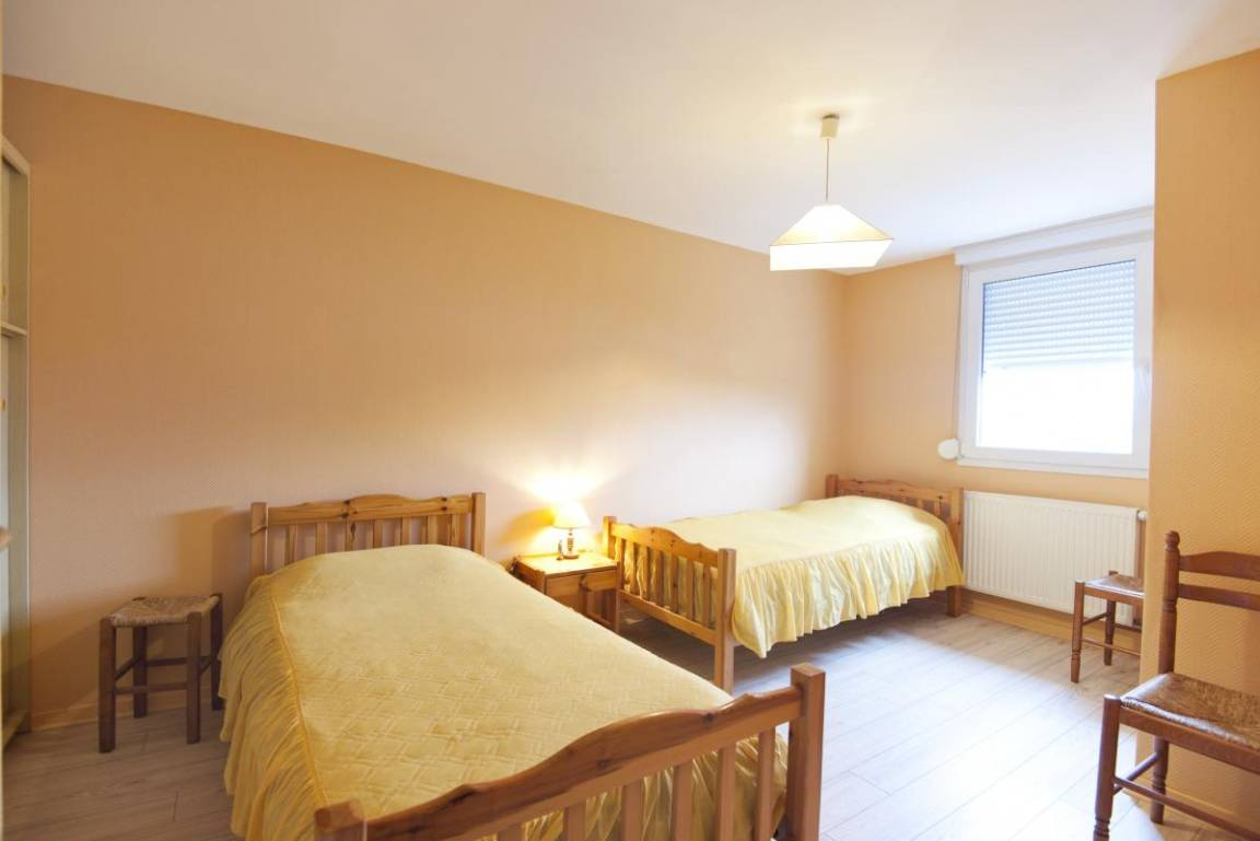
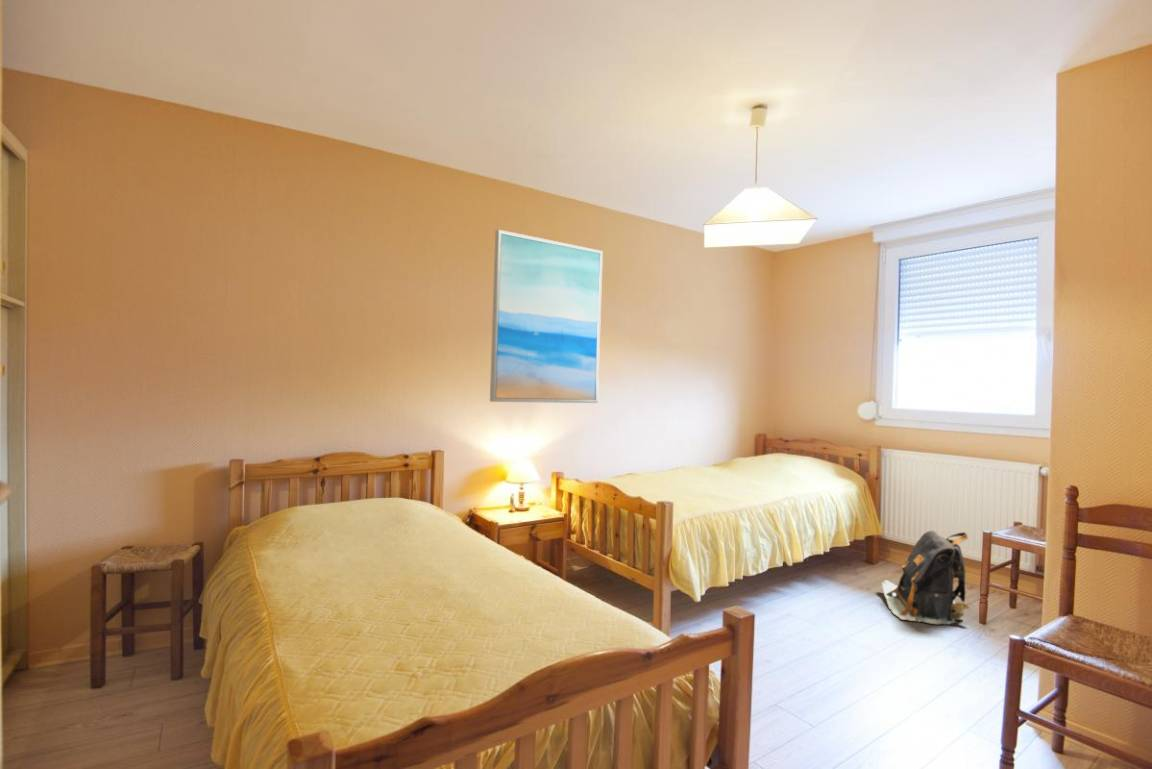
+ wall art [489,229,604,404]
+ backpack [880,530,971,625]
